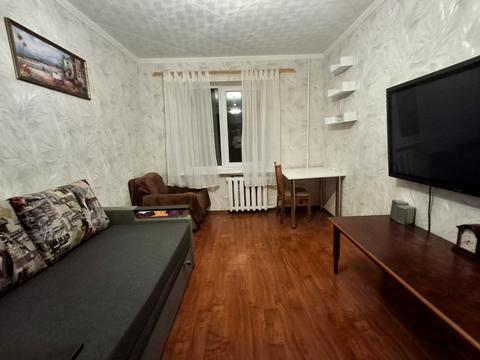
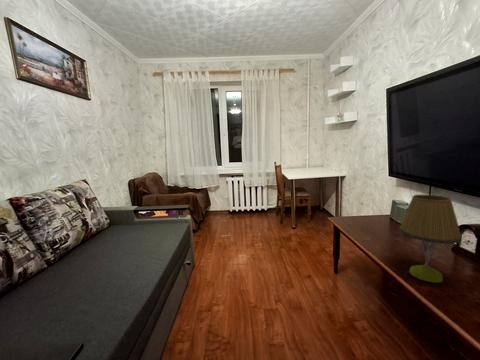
+ table lamp [398,194,463,284]
